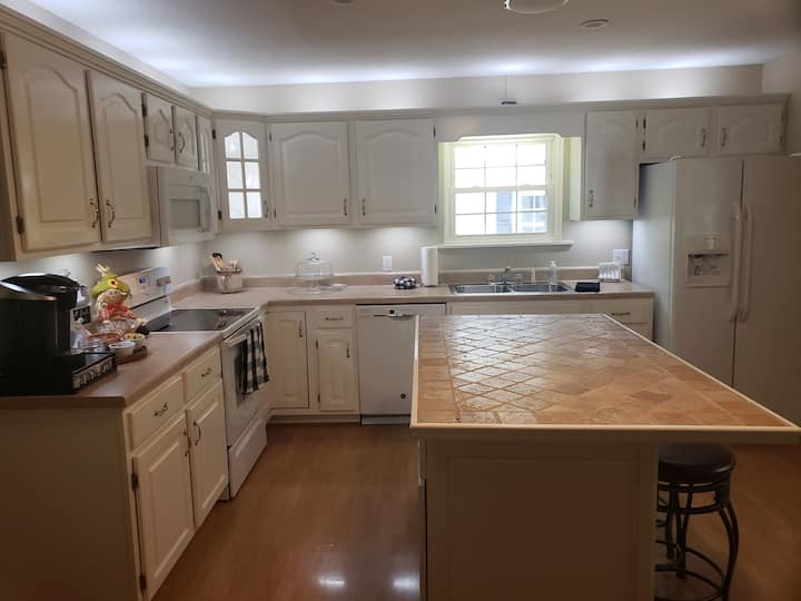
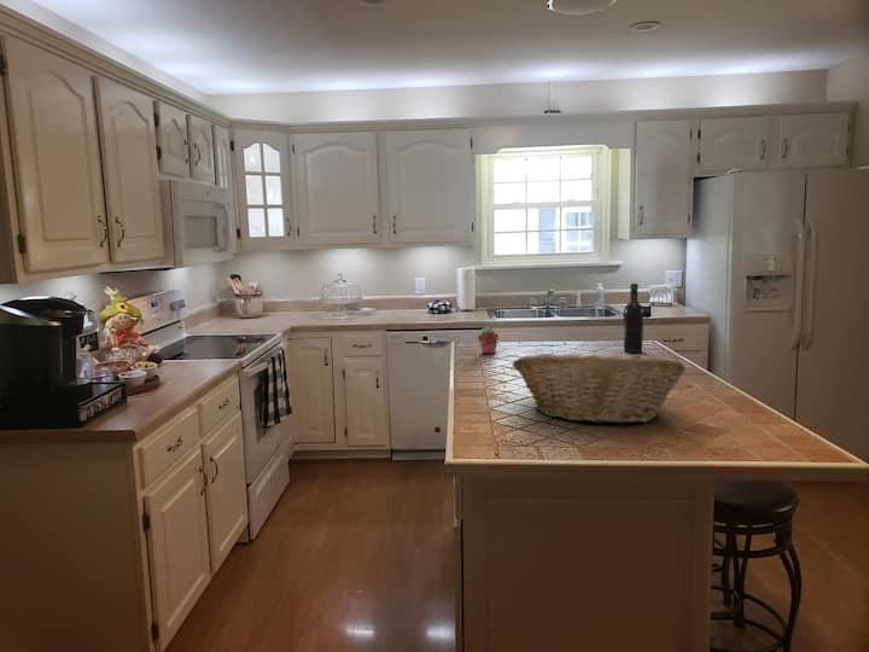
+ potted succulent [477,326,500,355]
+ wine bottle [623,283,645,354]
+ fruit basket [512,349,687,425]
